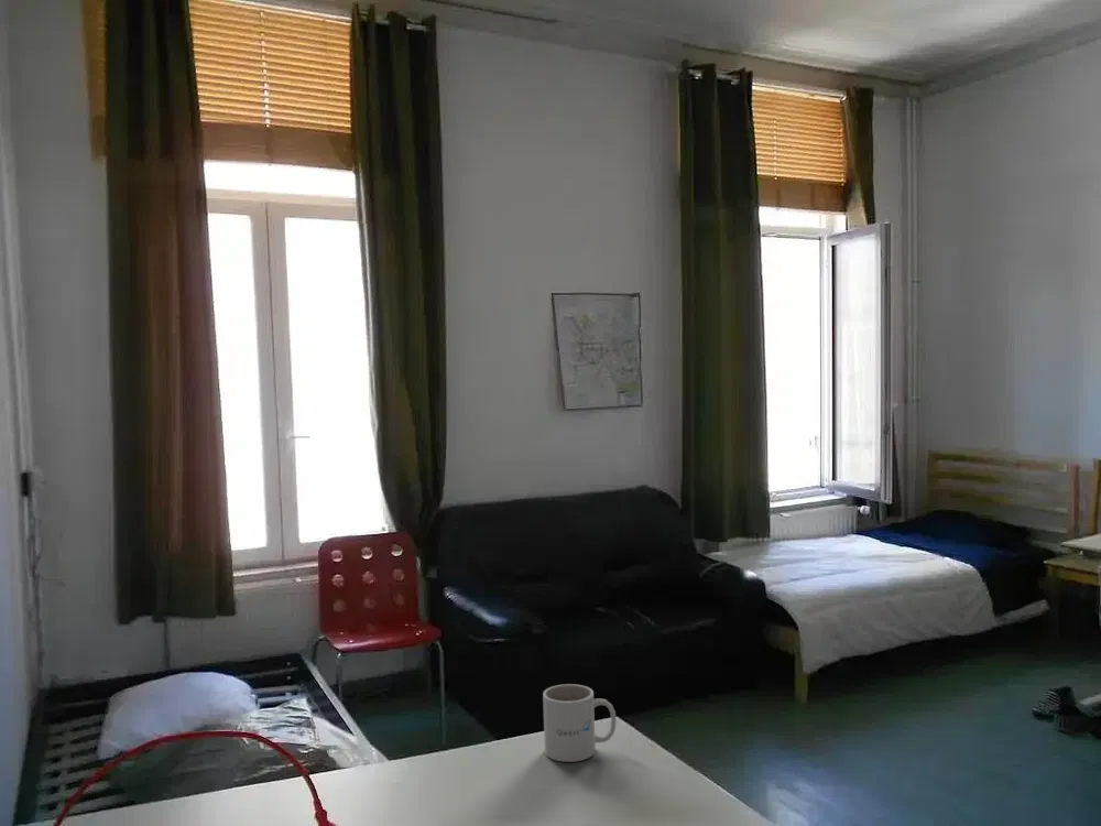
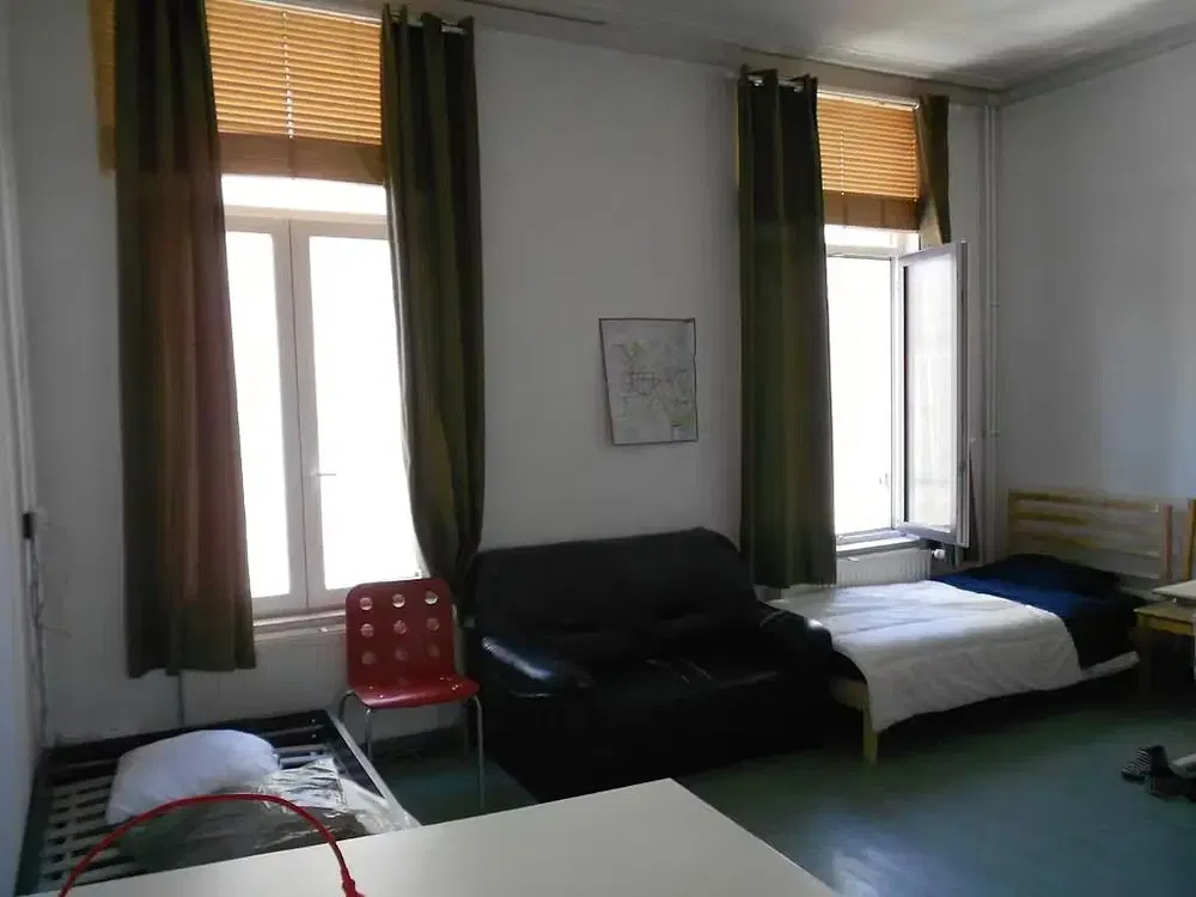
- mug [542,683,617,763]
